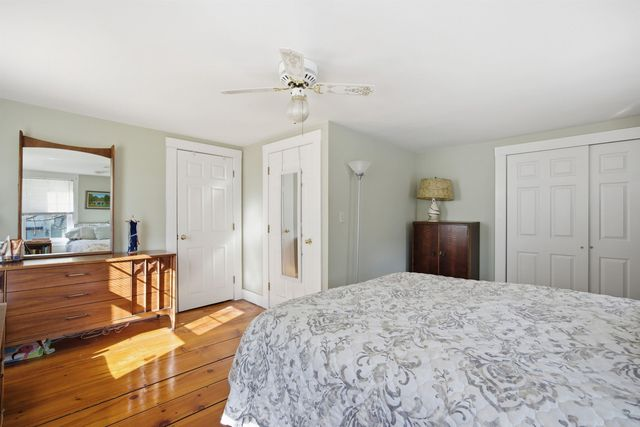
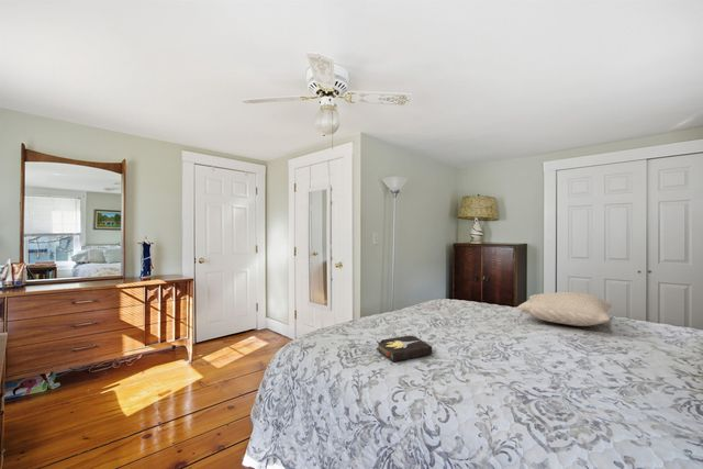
+ pillow [515,291,613,327]
+ hardback book [376,334,433,364]
